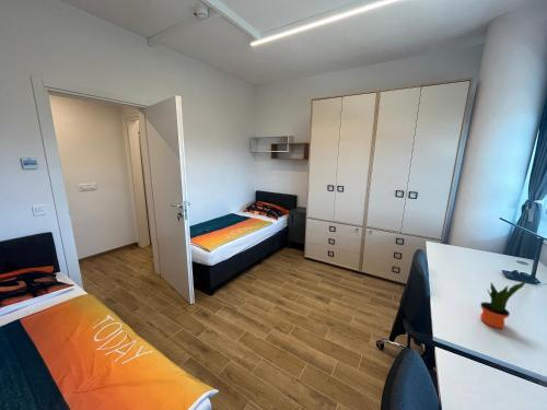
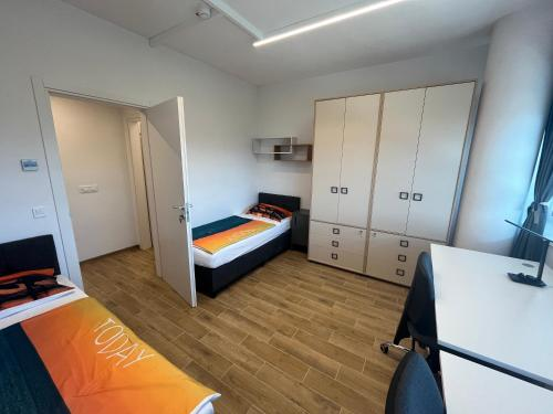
- potted plant [479,280,528,329]
